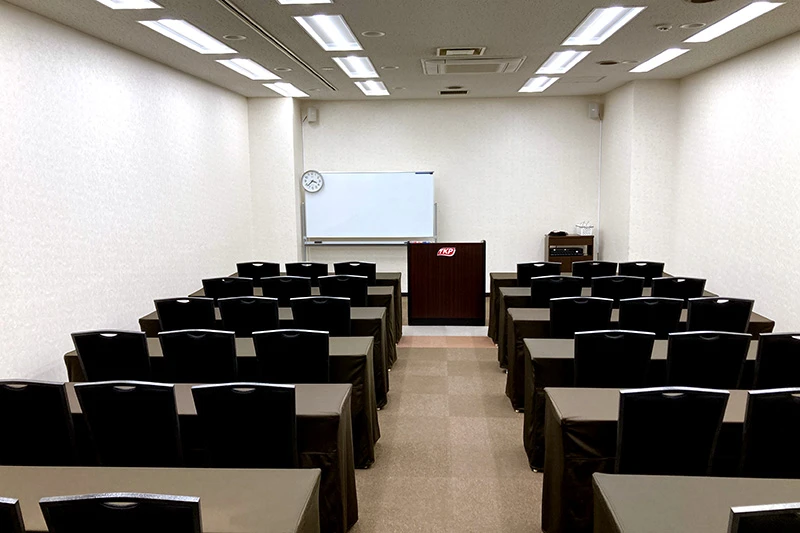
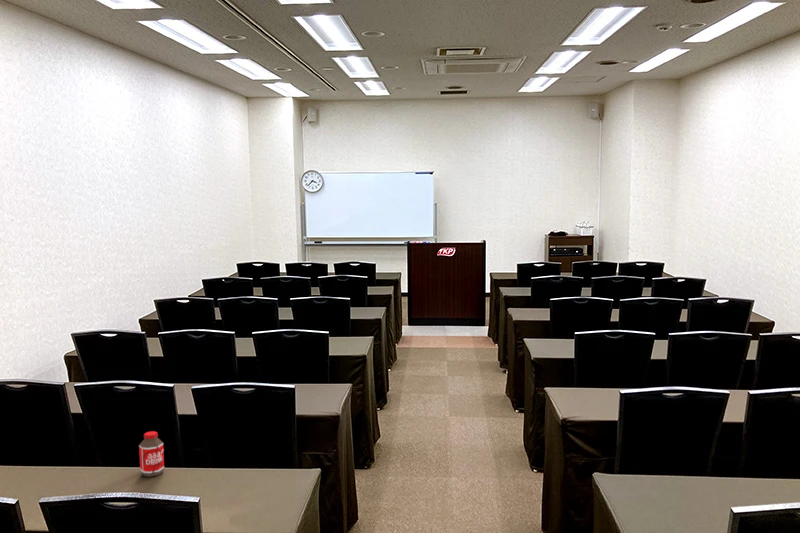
+ bottle [138,430,165,478]
